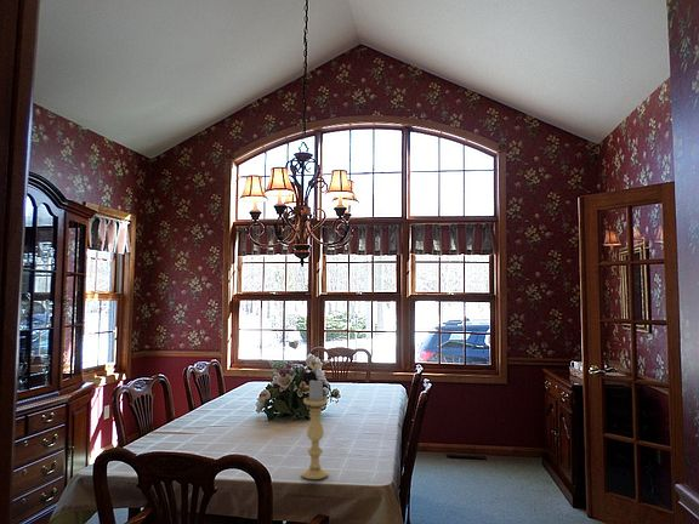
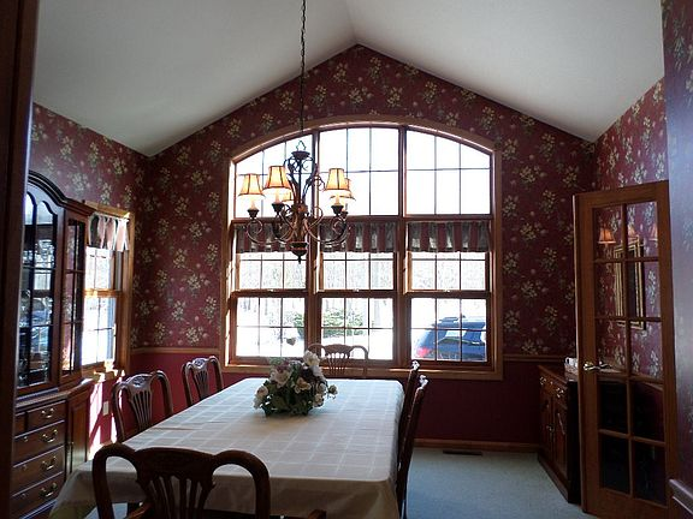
- candle holder [301,377,329,480]
